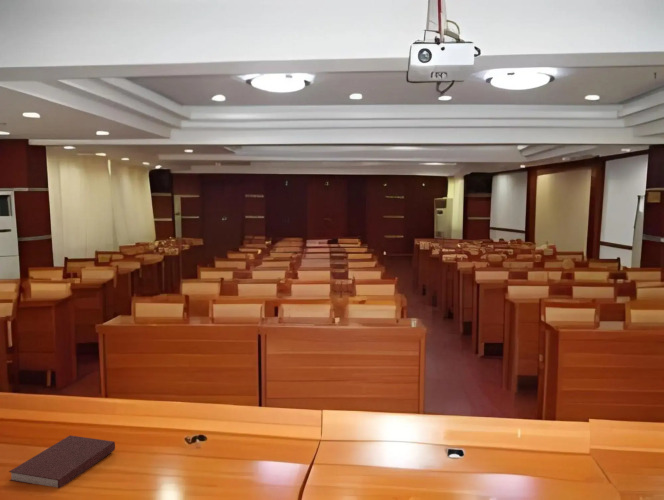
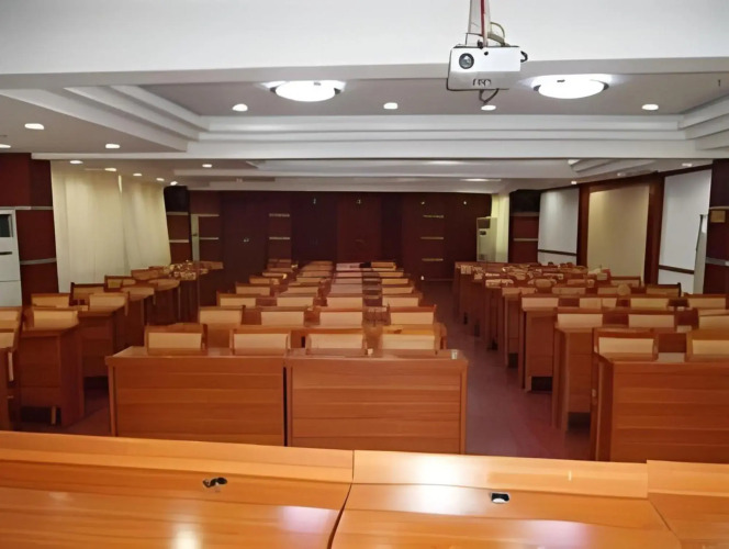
- notebook [8,434,116,489]
